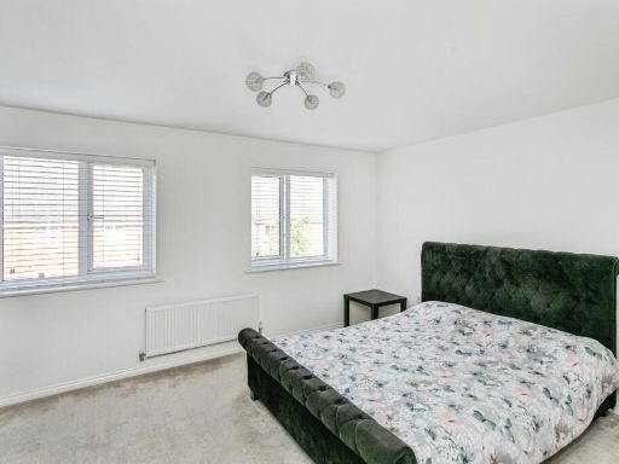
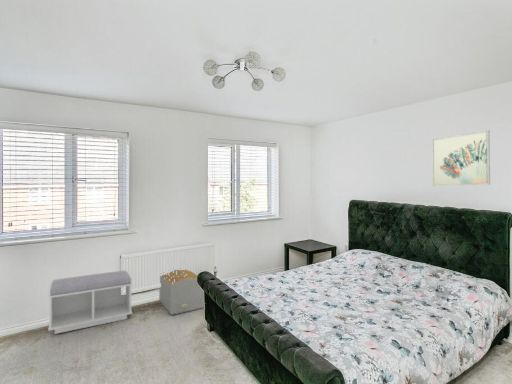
+ bench [47,270,133,335]
+ wall art [431,129,491,187]
+ architectural model [158,269,205,316]
